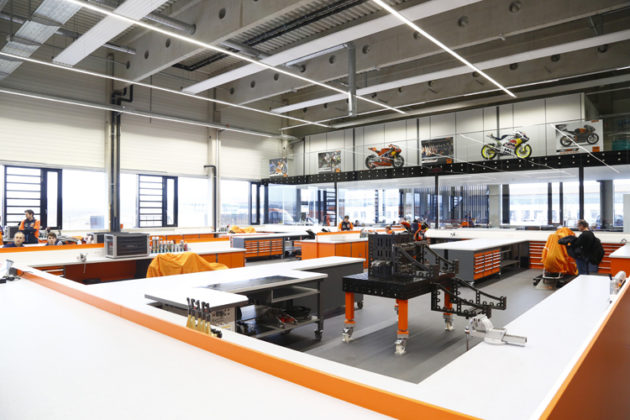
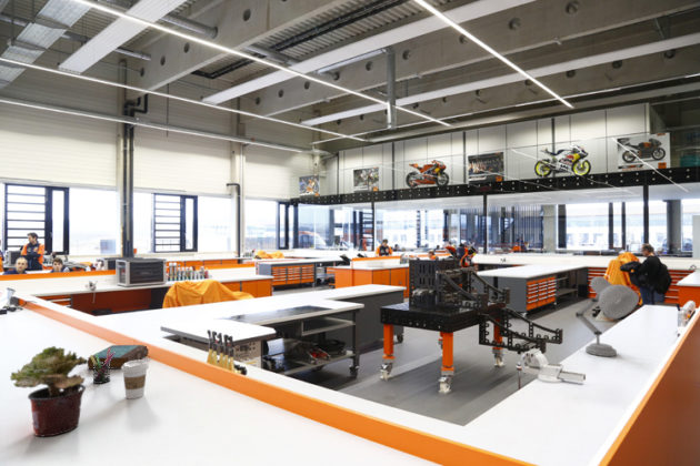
+ desk lamp [574,275,640,357]
+ coffee cup [120,359,150,401]
+ potted plant [9,345,88,437]
+ pen holder [89,348,116,385]
+ book [87,344,150,371]
